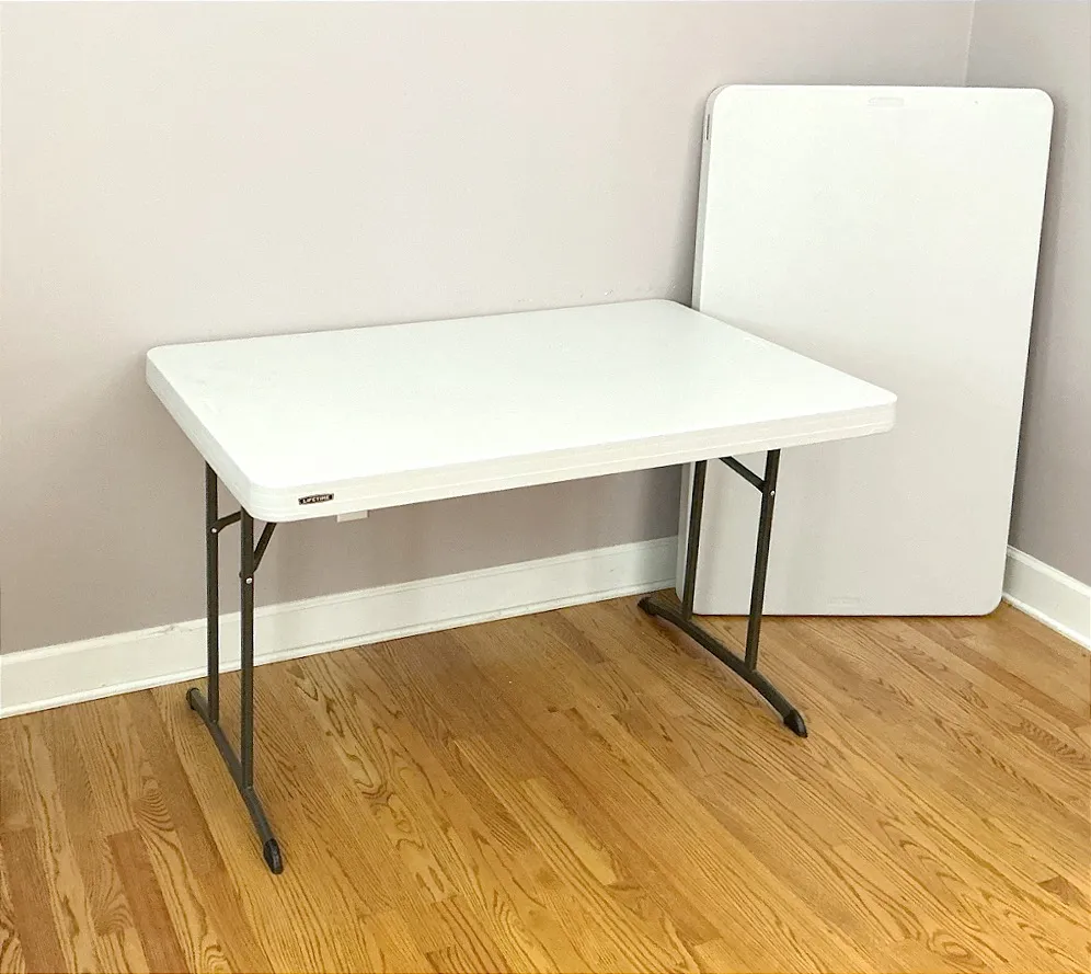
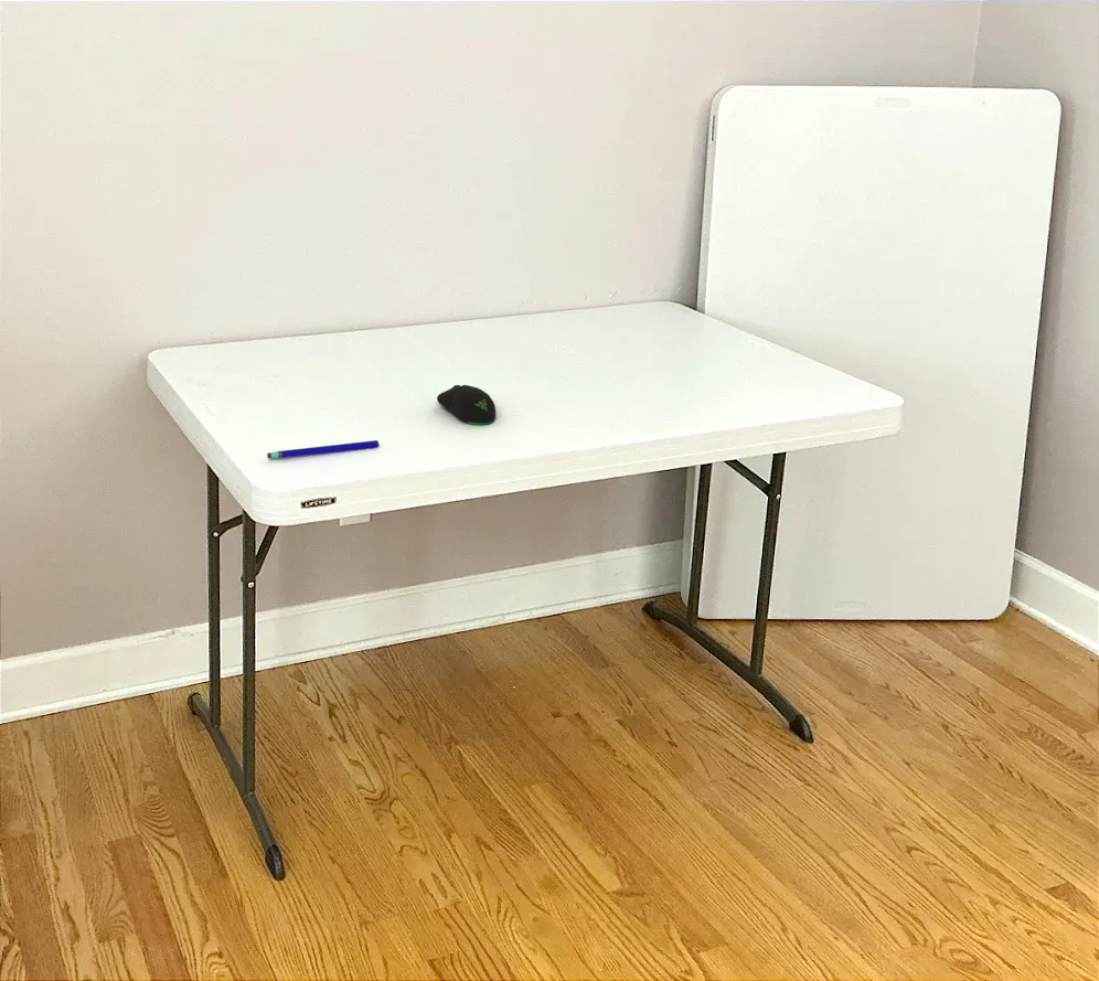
+ pen [266,439,380,459]
+ computer mouse [436,384,497,426]
